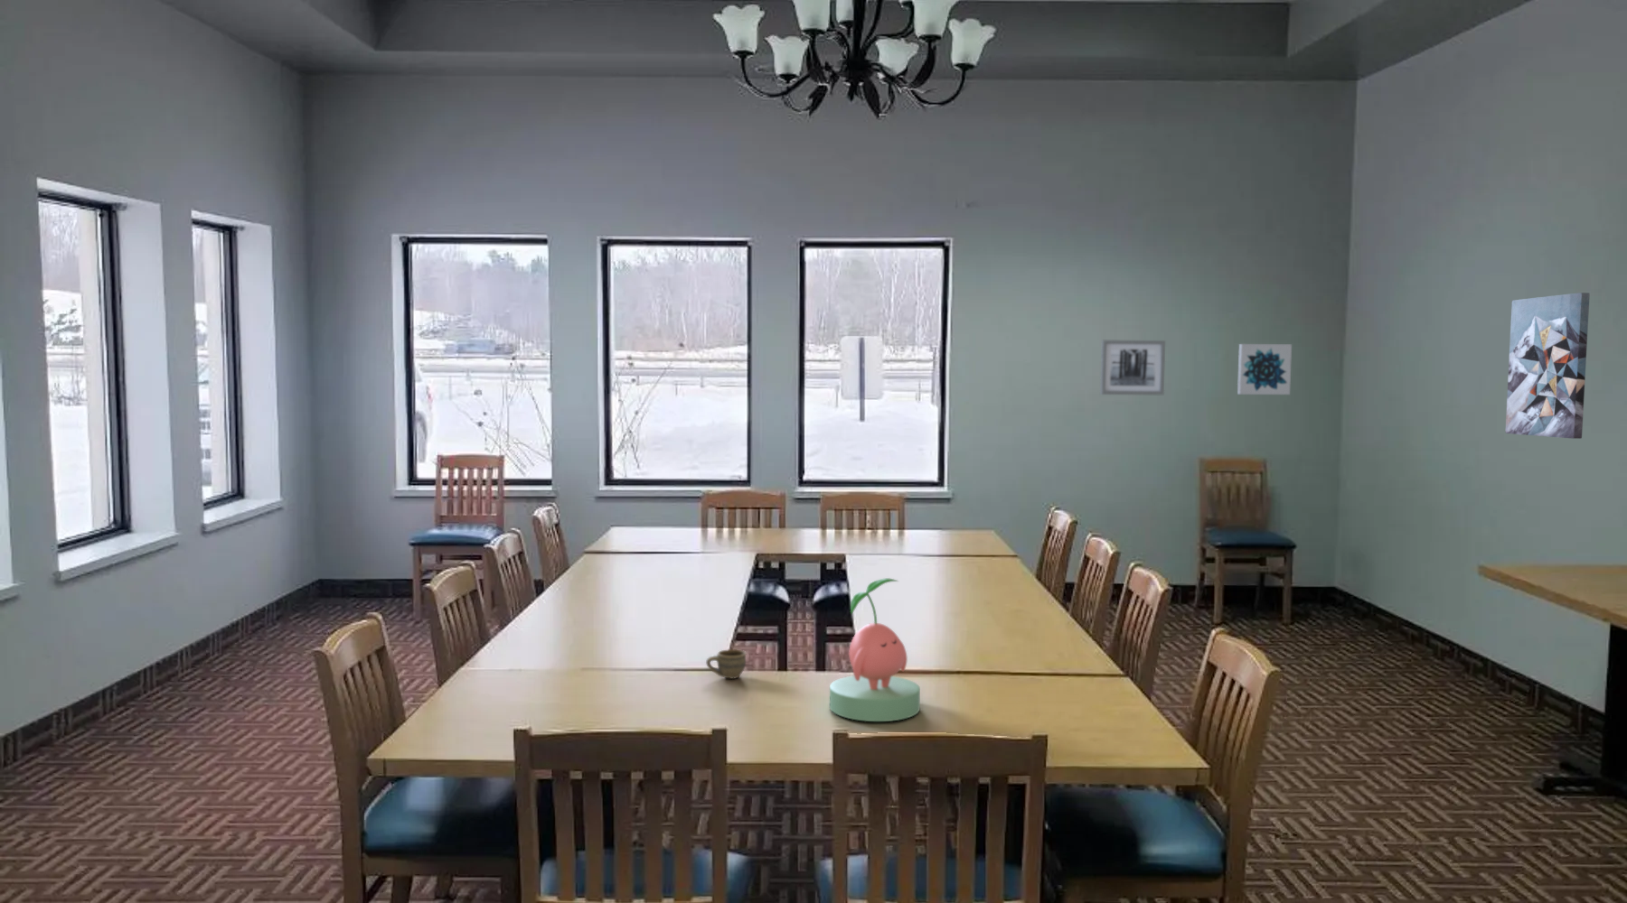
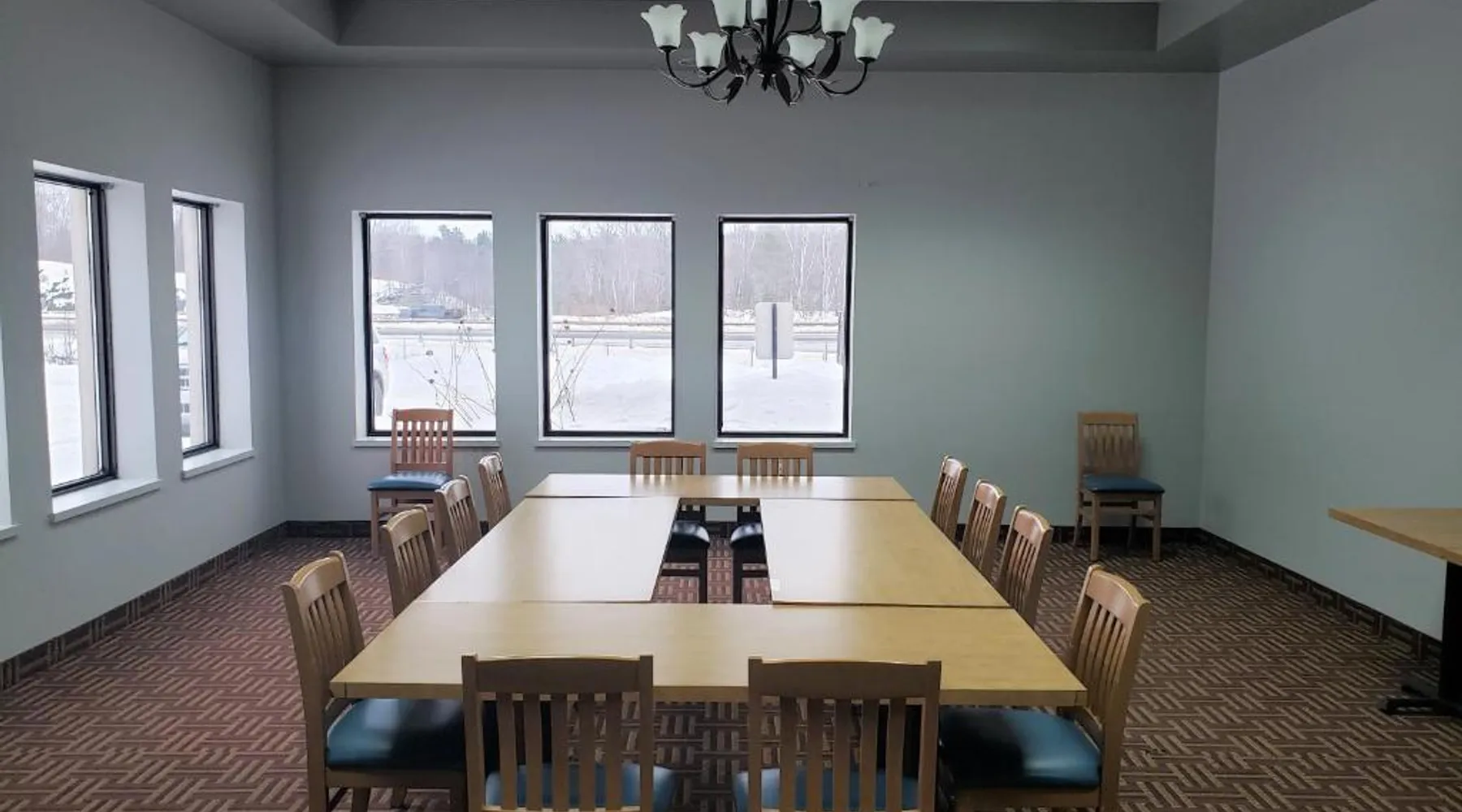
- wall art [1236,344,1292,396]
- plant [829,577,921,723]
- wall art [1505,291,1591,439]
- cup [706,648,748,679]
- wall art [1100,339,1166,396]
